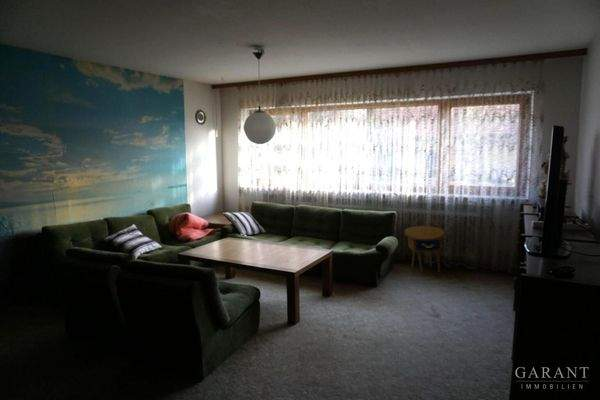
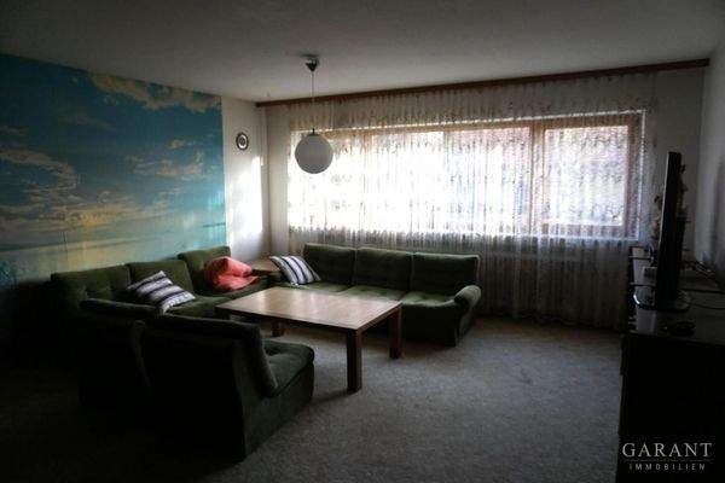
- side table [404,225,445,273]
